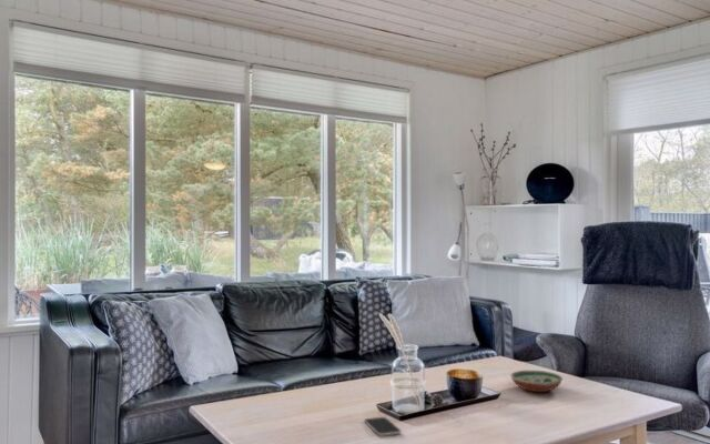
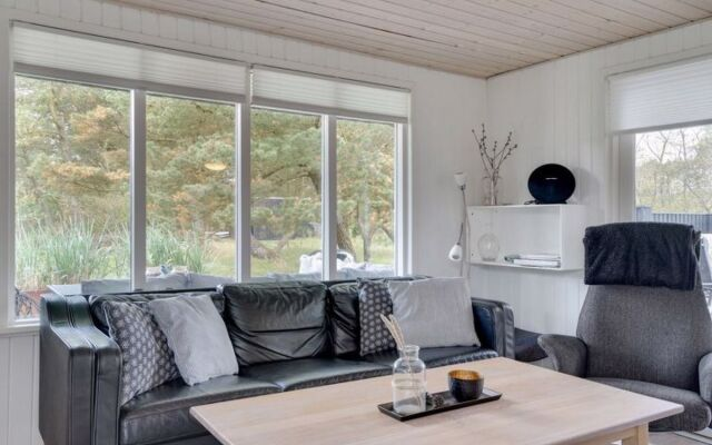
- decorative bowl [509,370,564,393]
- smartphone [363,416,403,437]
